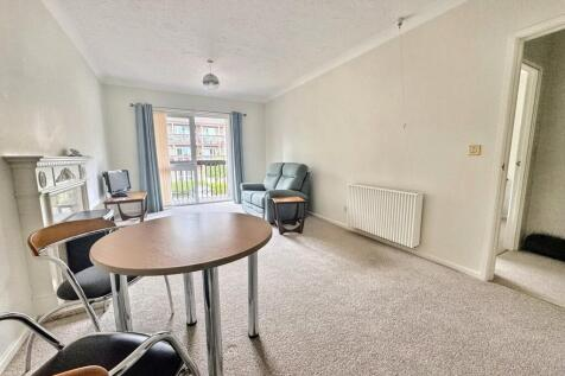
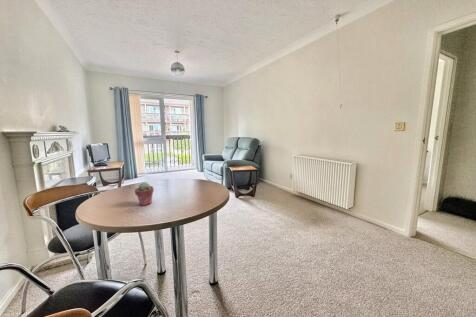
+ potted succulent [134,181,155,207]
